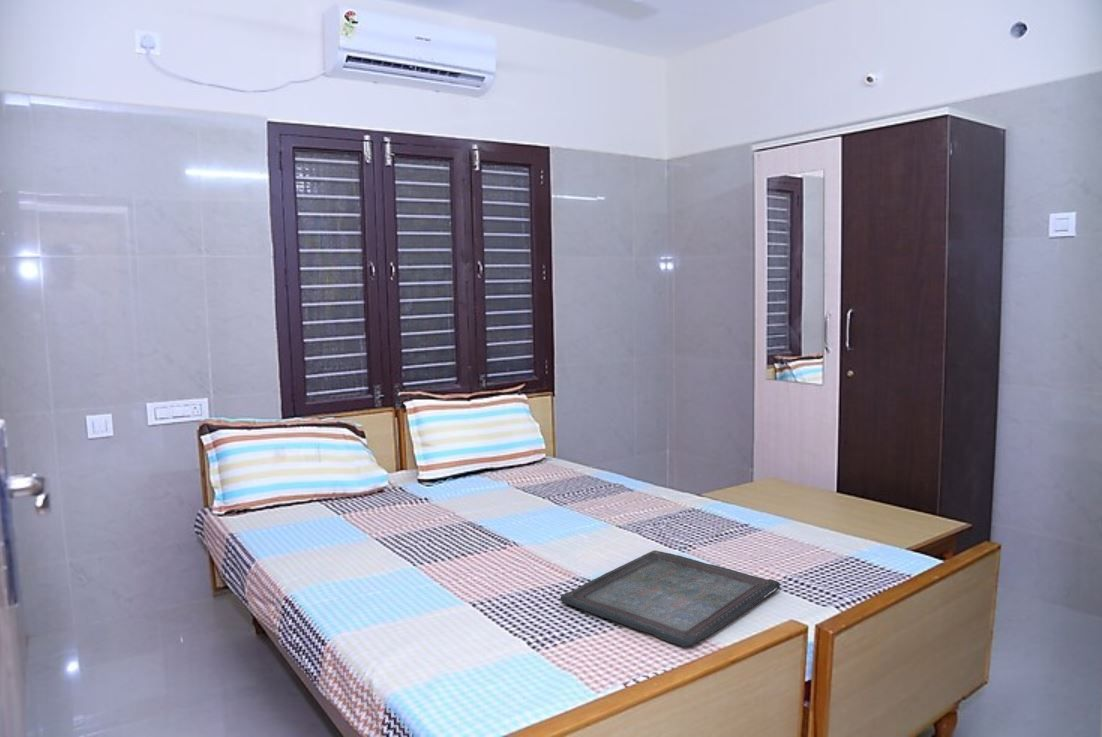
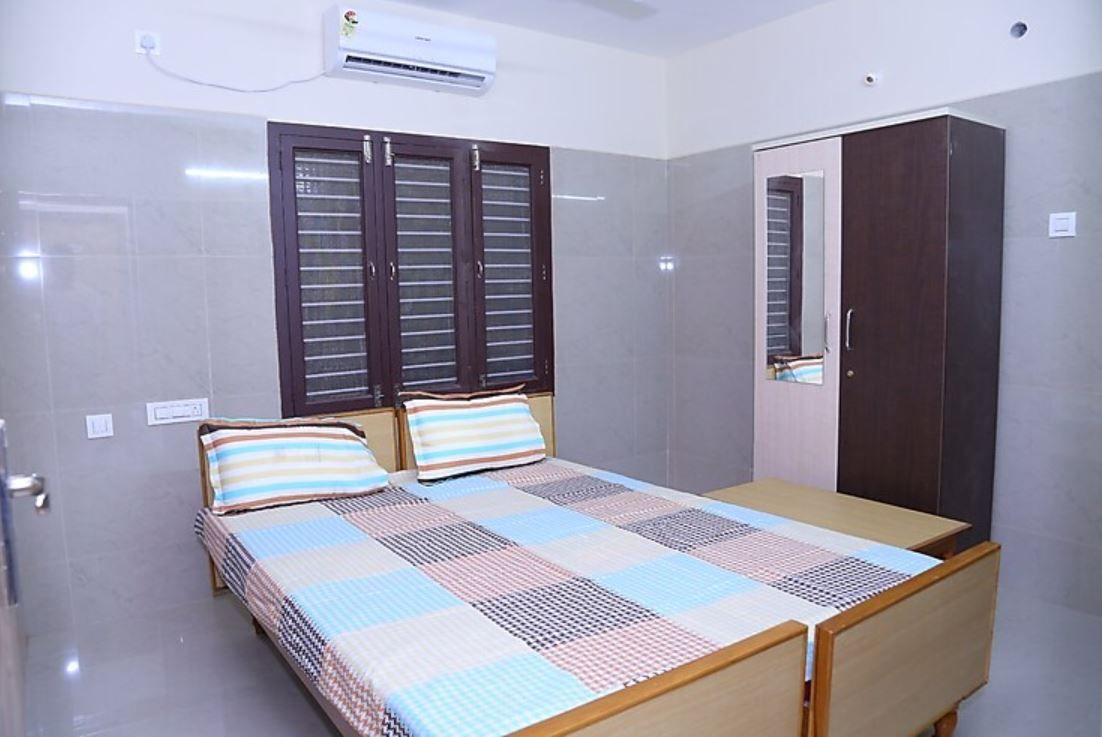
- serving tray [559,549,781,648]
